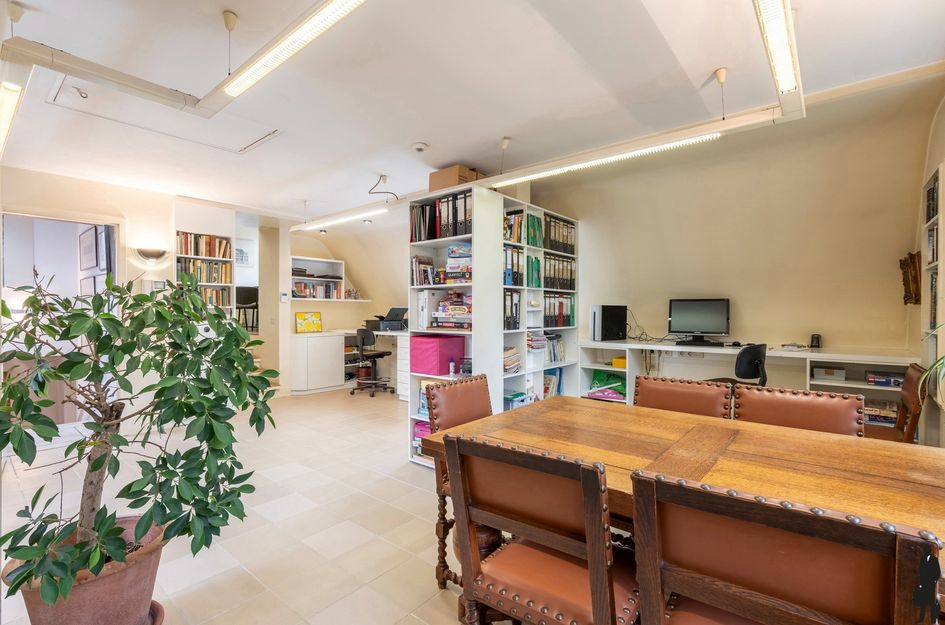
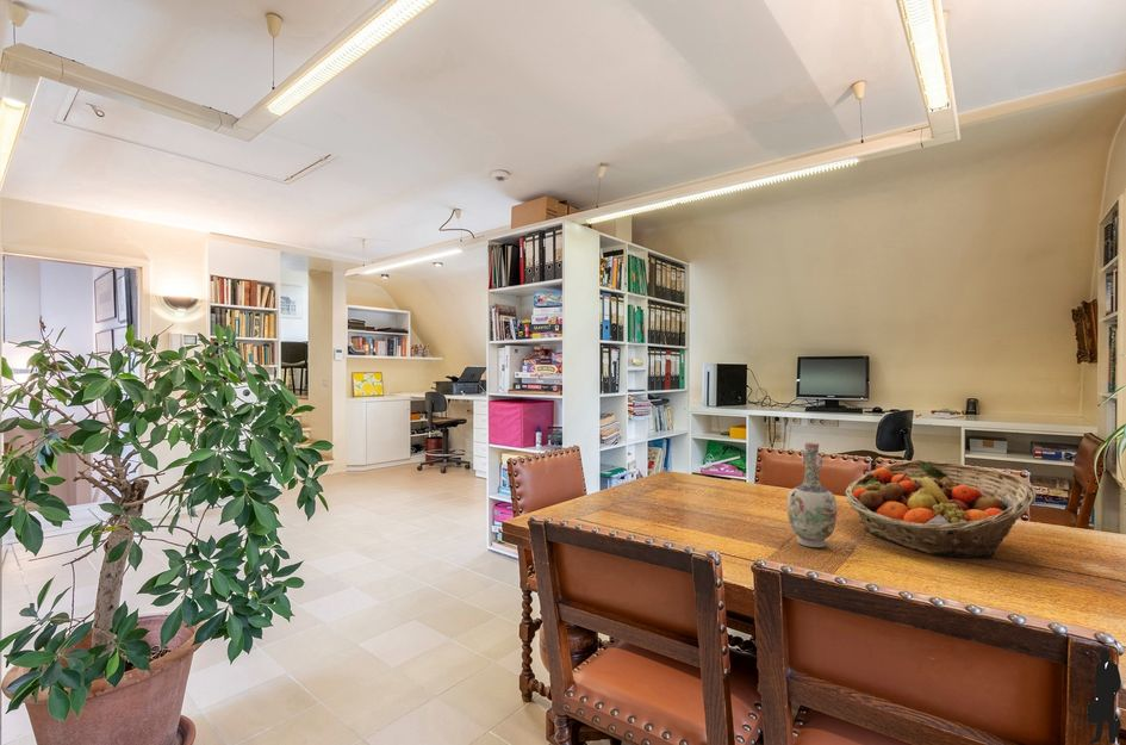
+ fruit basket [844,459,1038,559]
+ vase [786,441,838,548]
